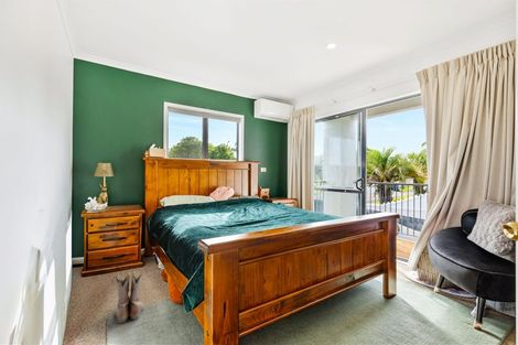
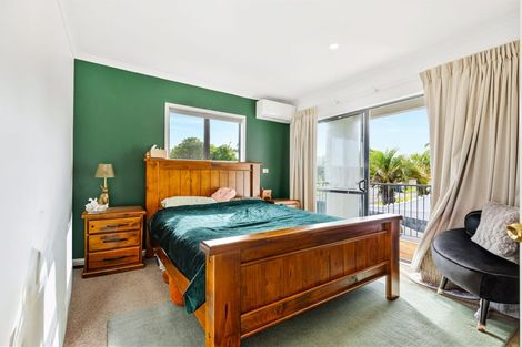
- boots [114,270,144,324]
